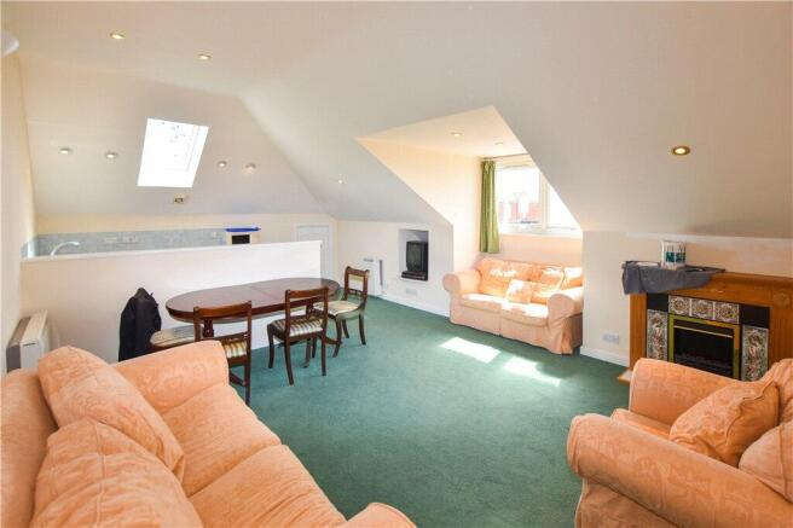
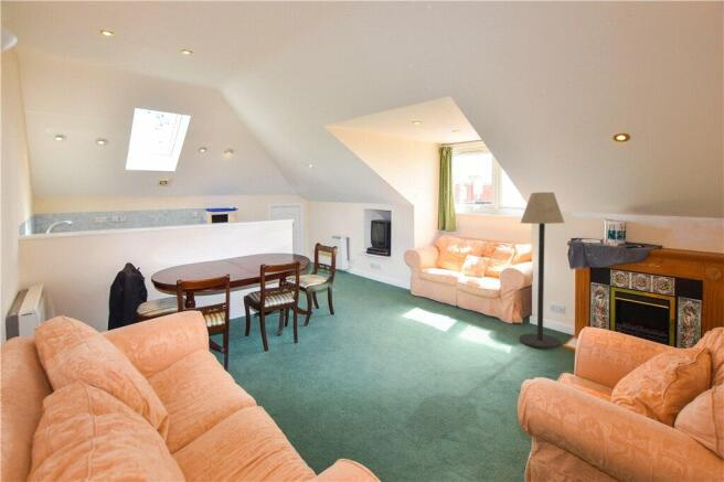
+ floor lamp [519,191,565,350]
